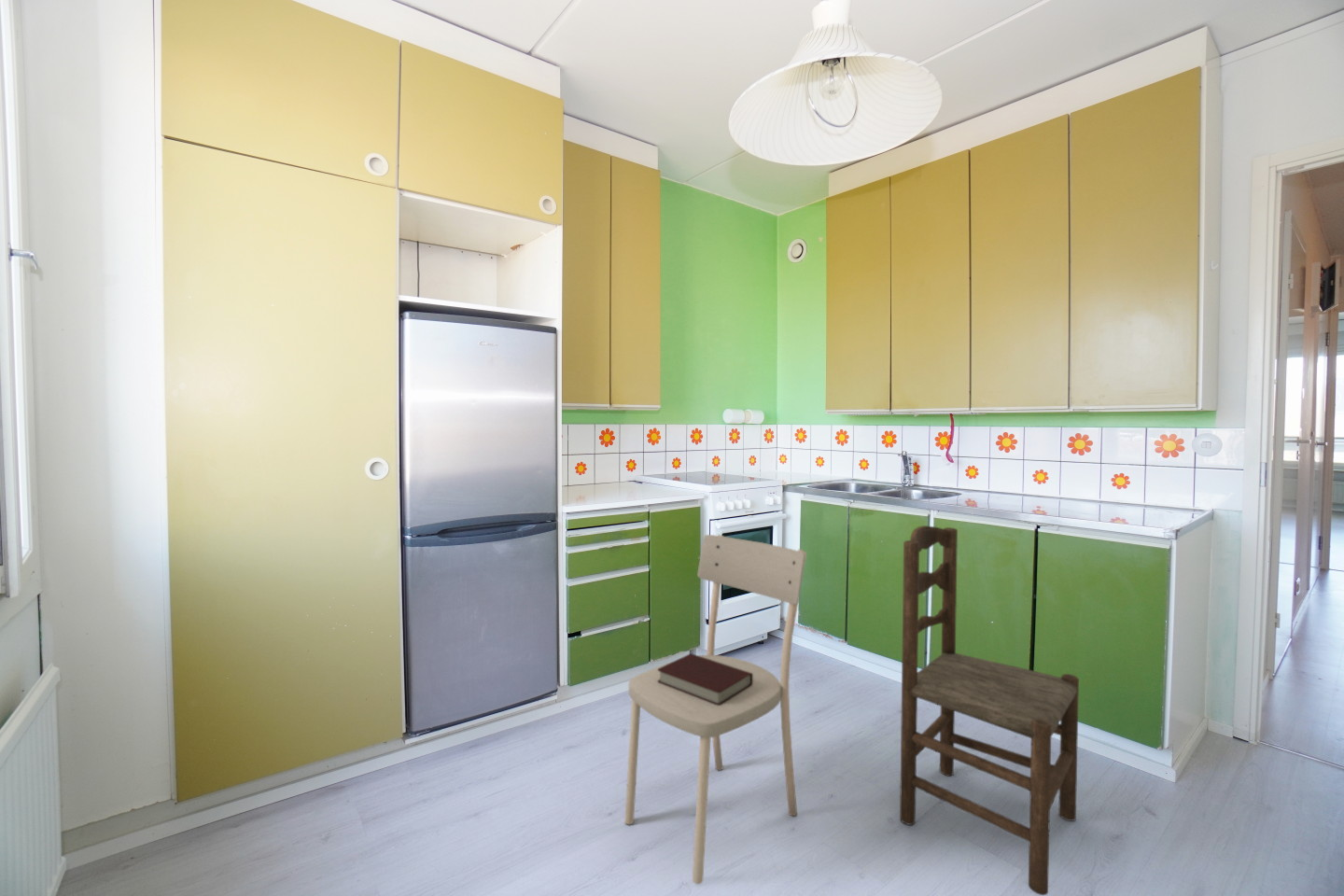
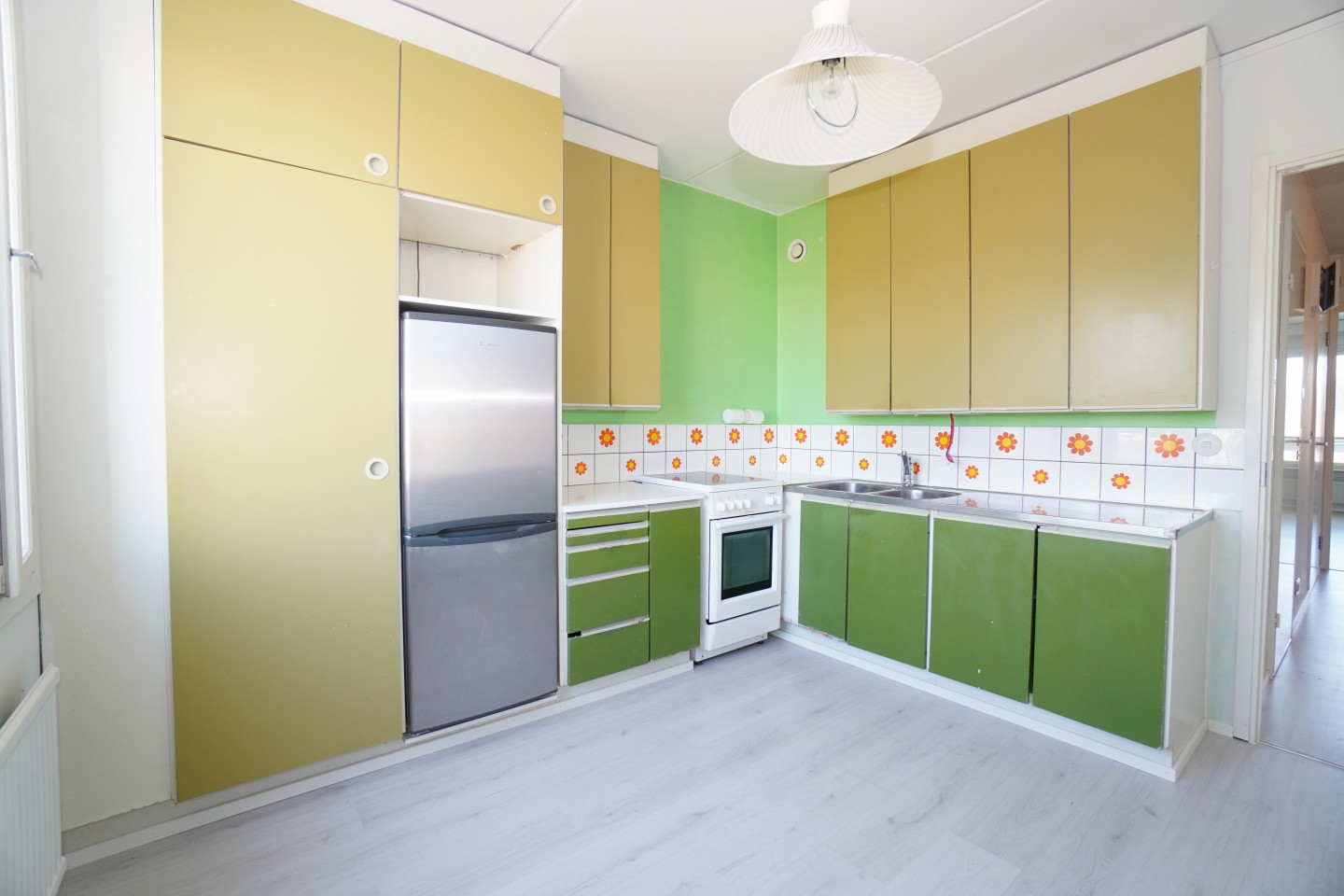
- dining chair [899,525,1080,896]
- book [658,652,752,706]
- dining chair [623,533,807,885]
